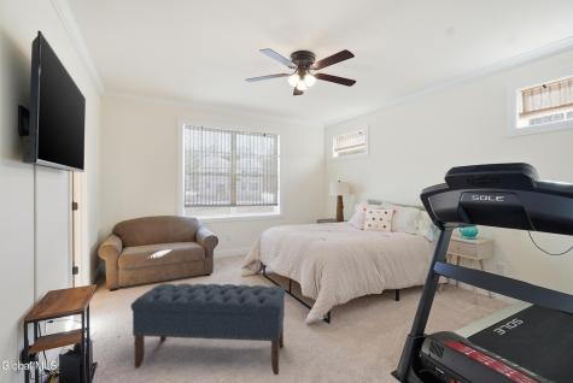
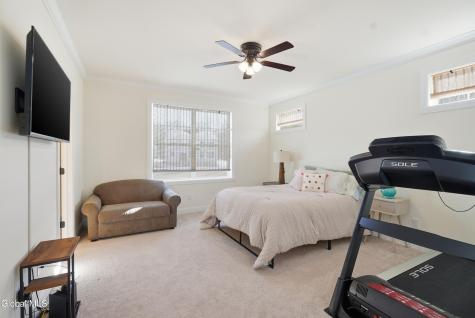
- bench [129,282,287,376]
